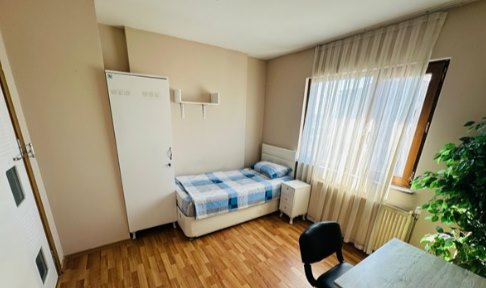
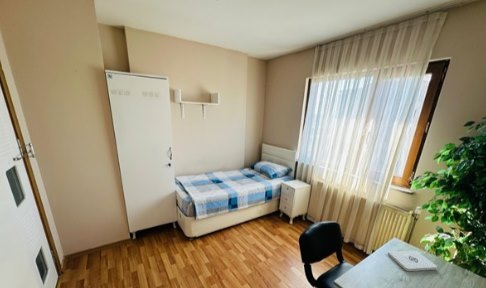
+ notepad [387,250,438,272]
